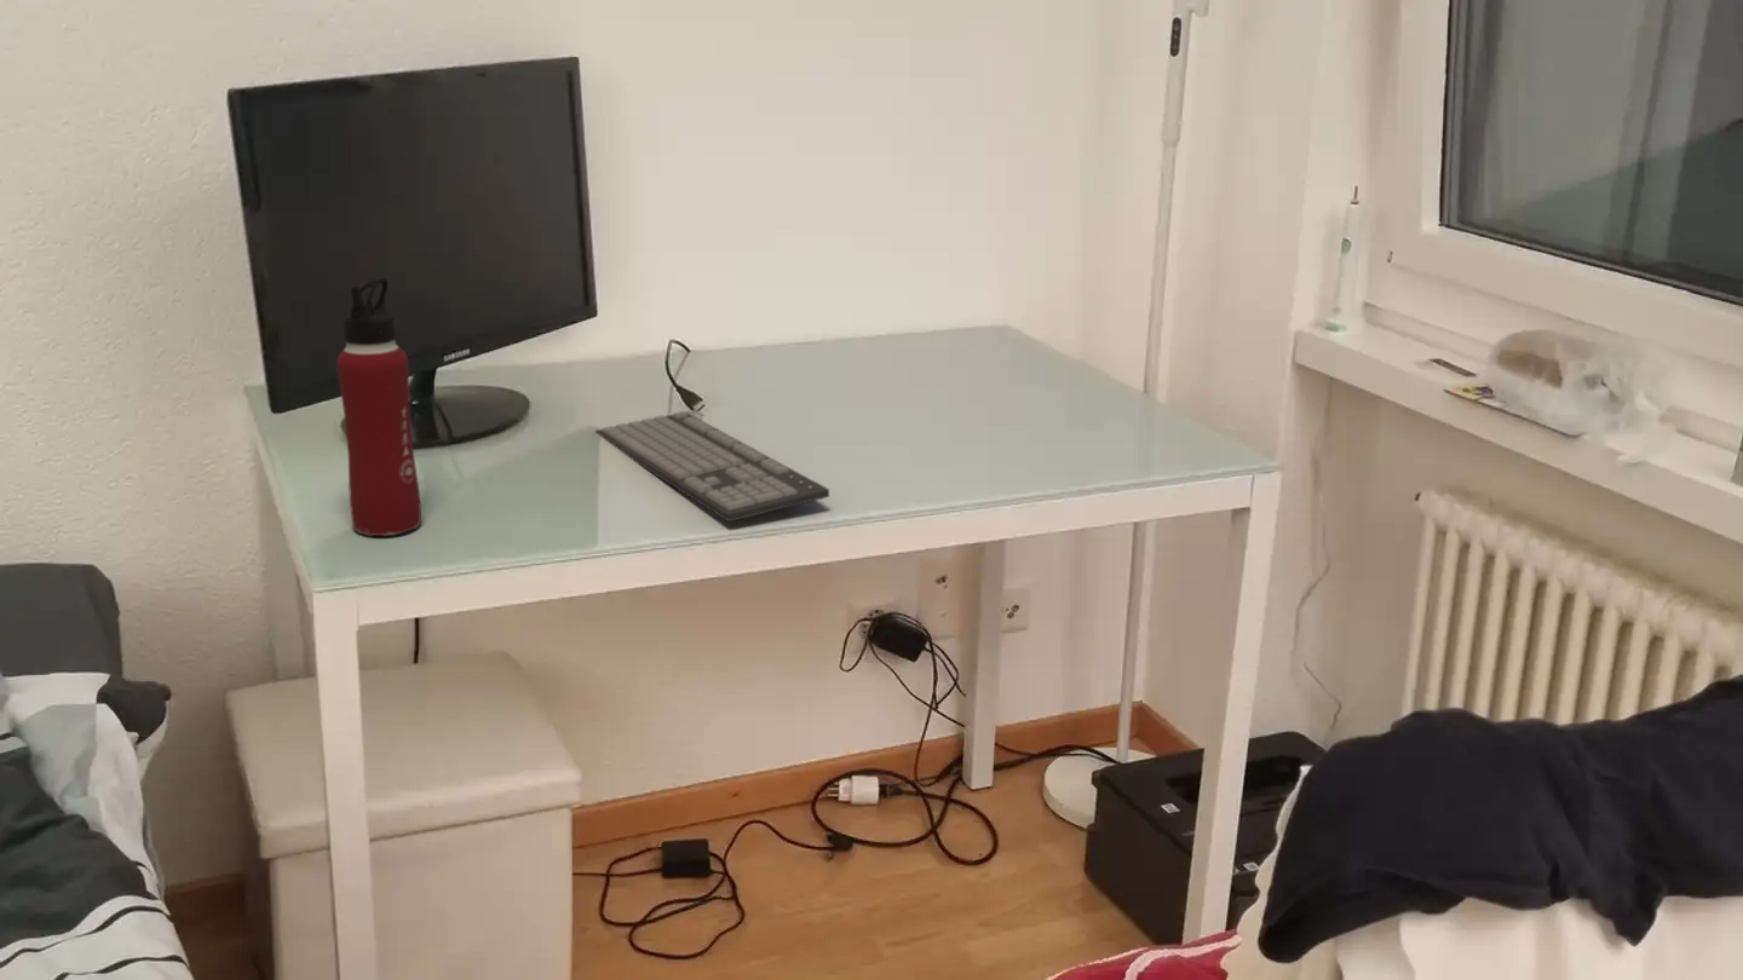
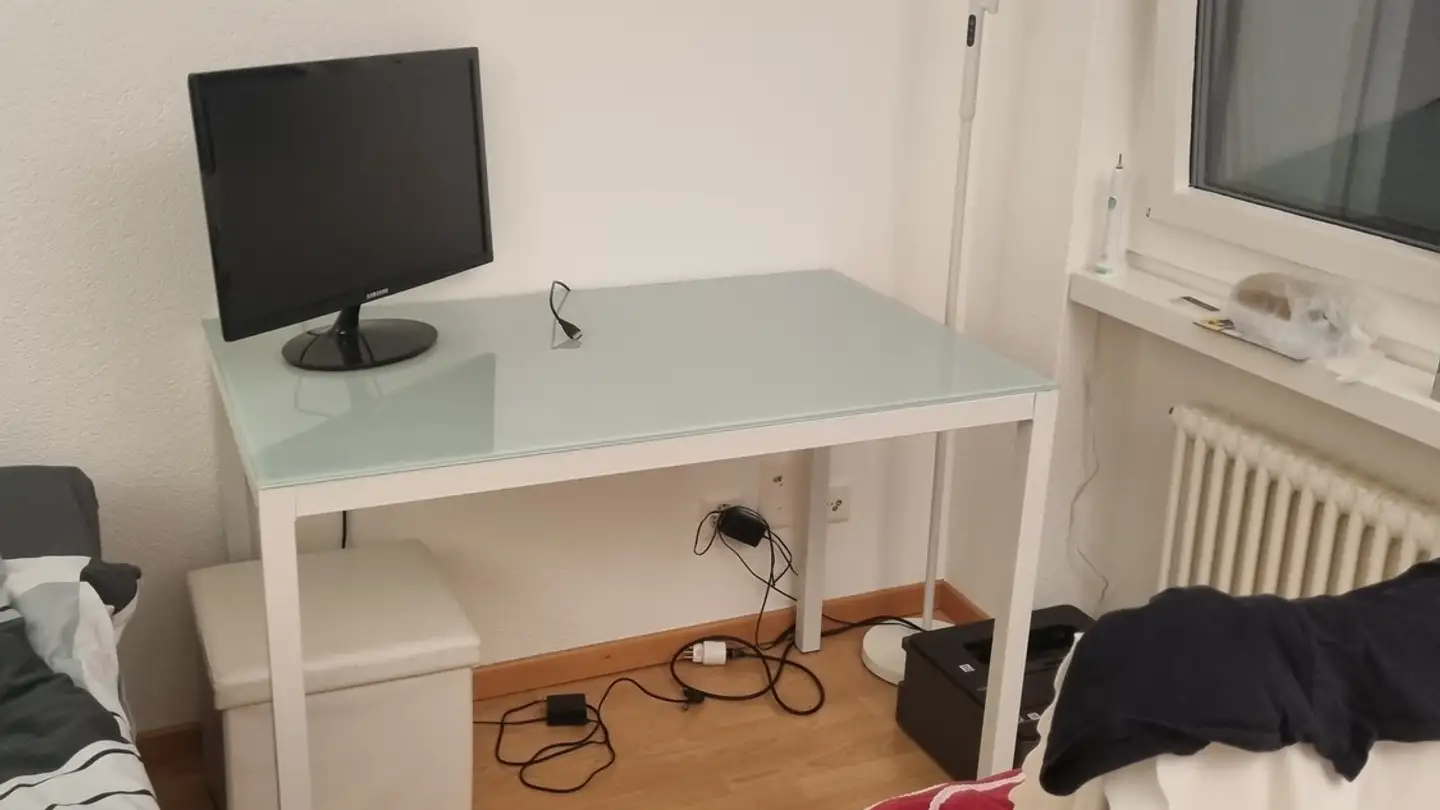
- water bottle [335,277,422,537]
- keyboard [594,410,830,523]
